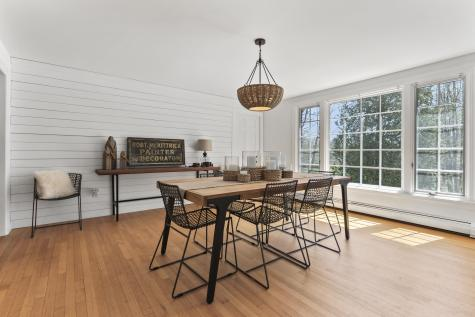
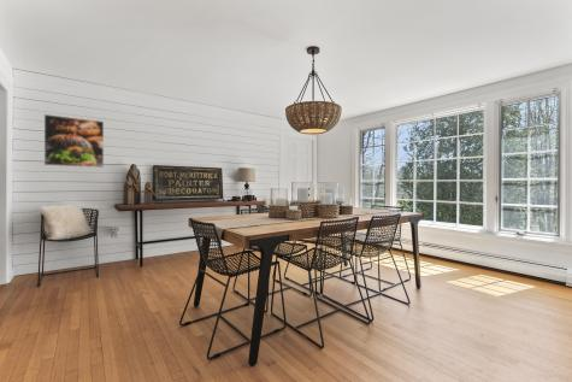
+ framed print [43,113,105,169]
